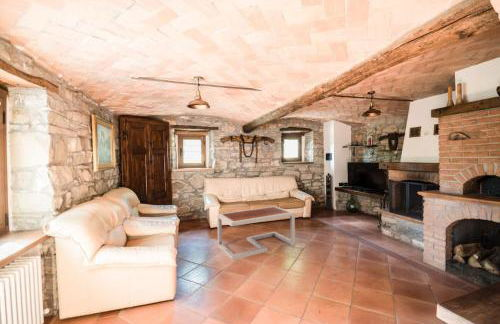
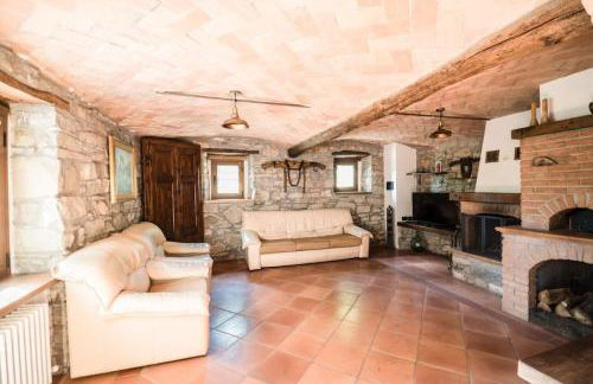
- coffee table [216,205,296,261]
